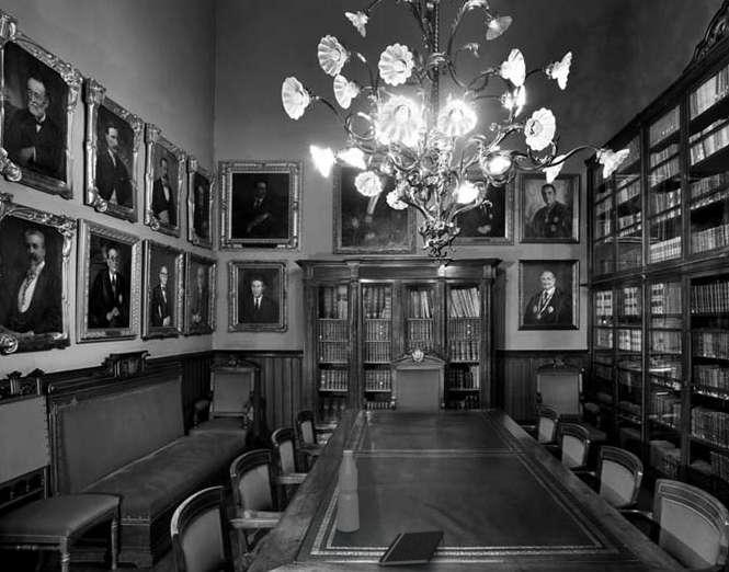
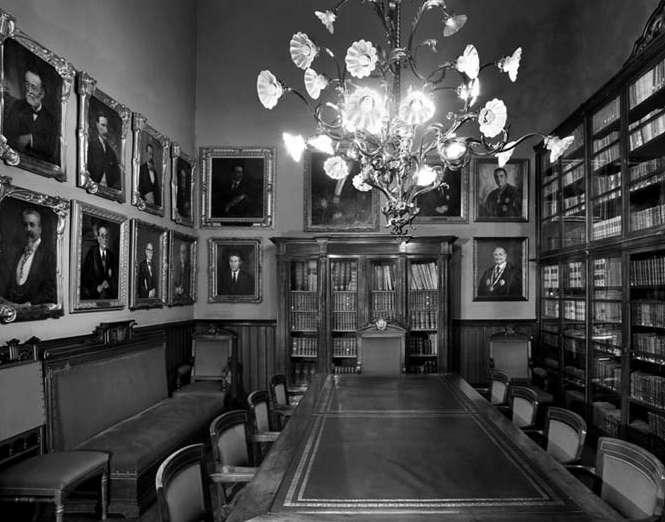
- notepad [377,529,445,568]
- water bottle [335,449,361,533]
